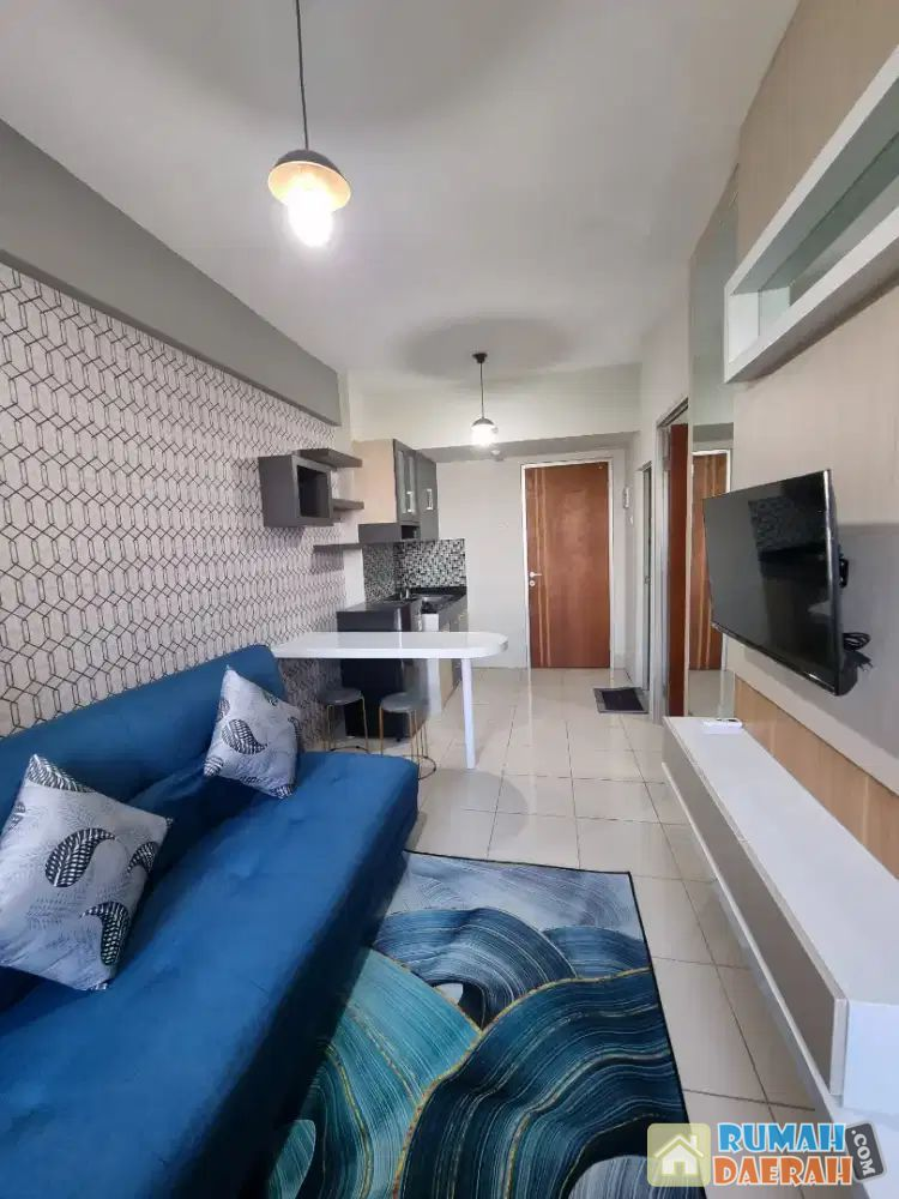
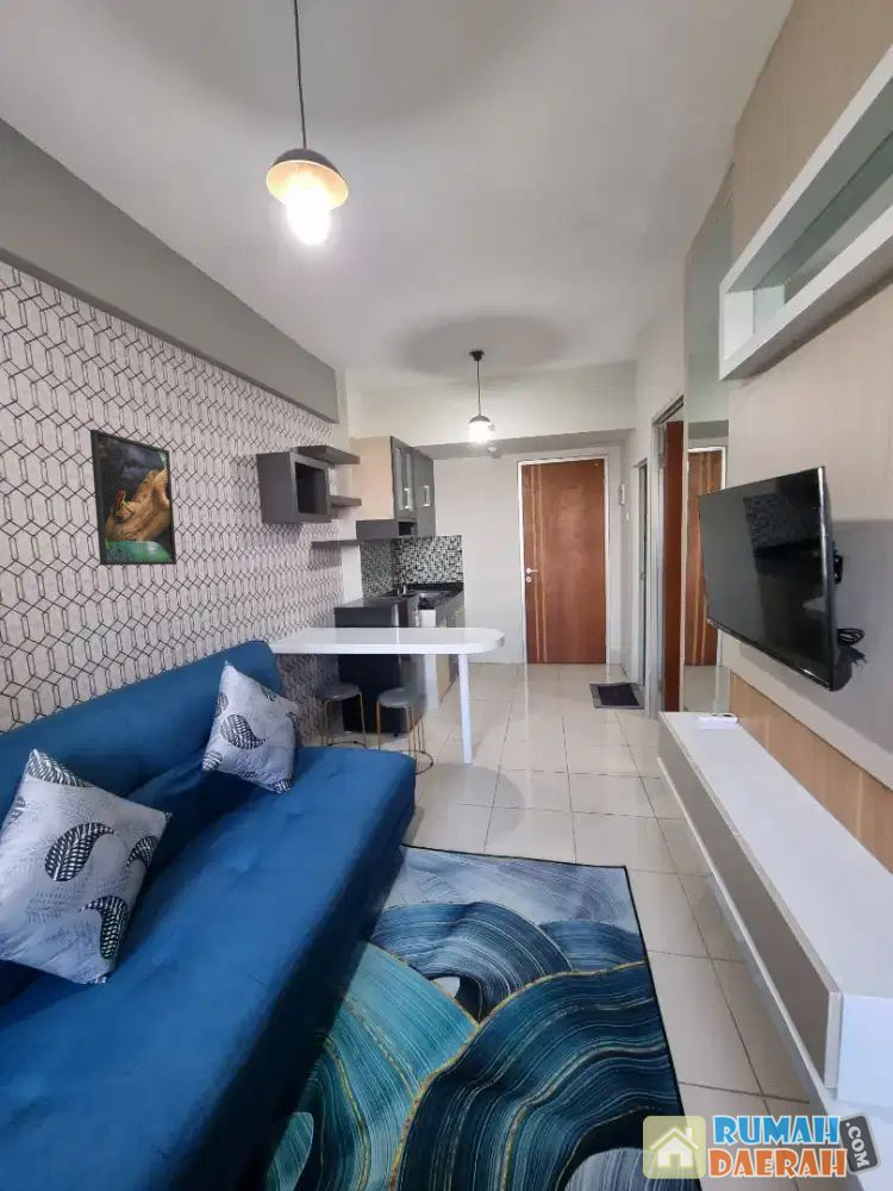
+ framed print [89,429,177,567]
